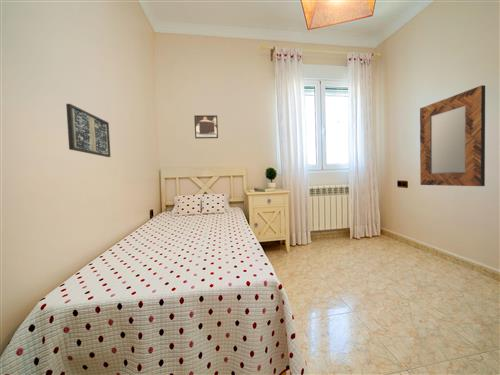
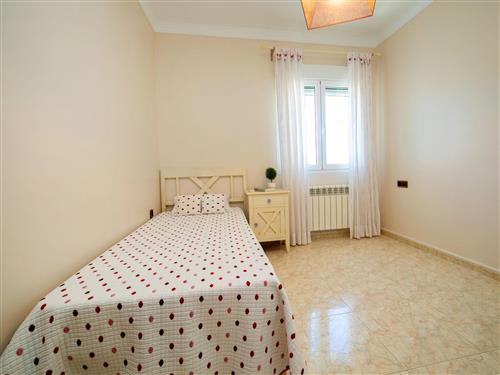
- home mirror [419,84,486,187]
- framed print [193,114,219,139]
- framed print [65,103,112,158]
